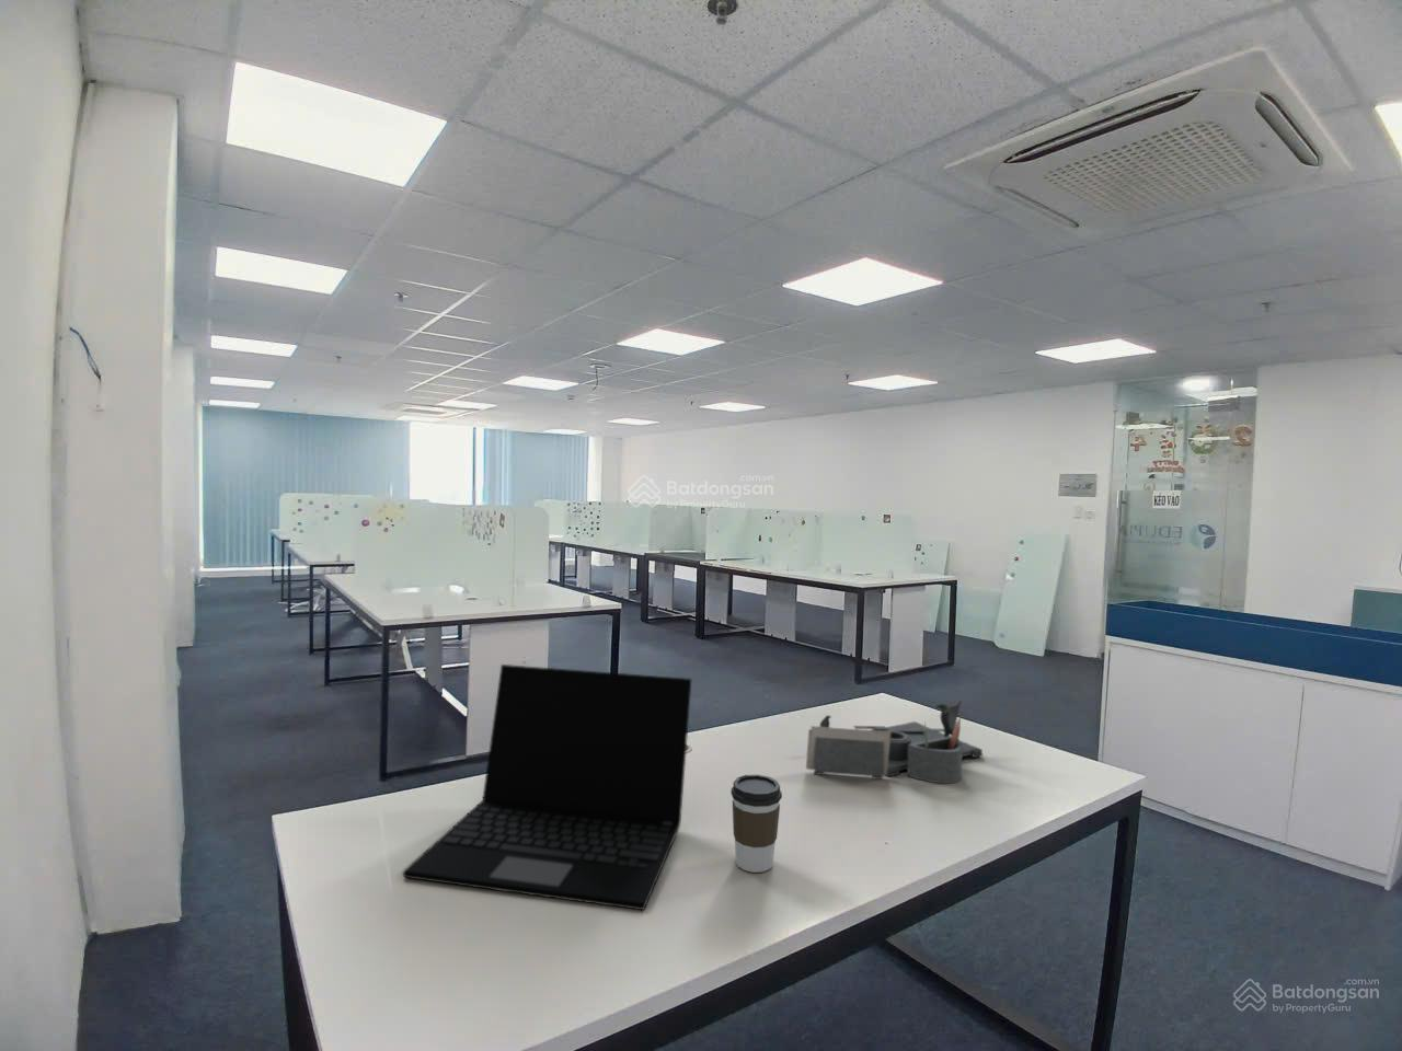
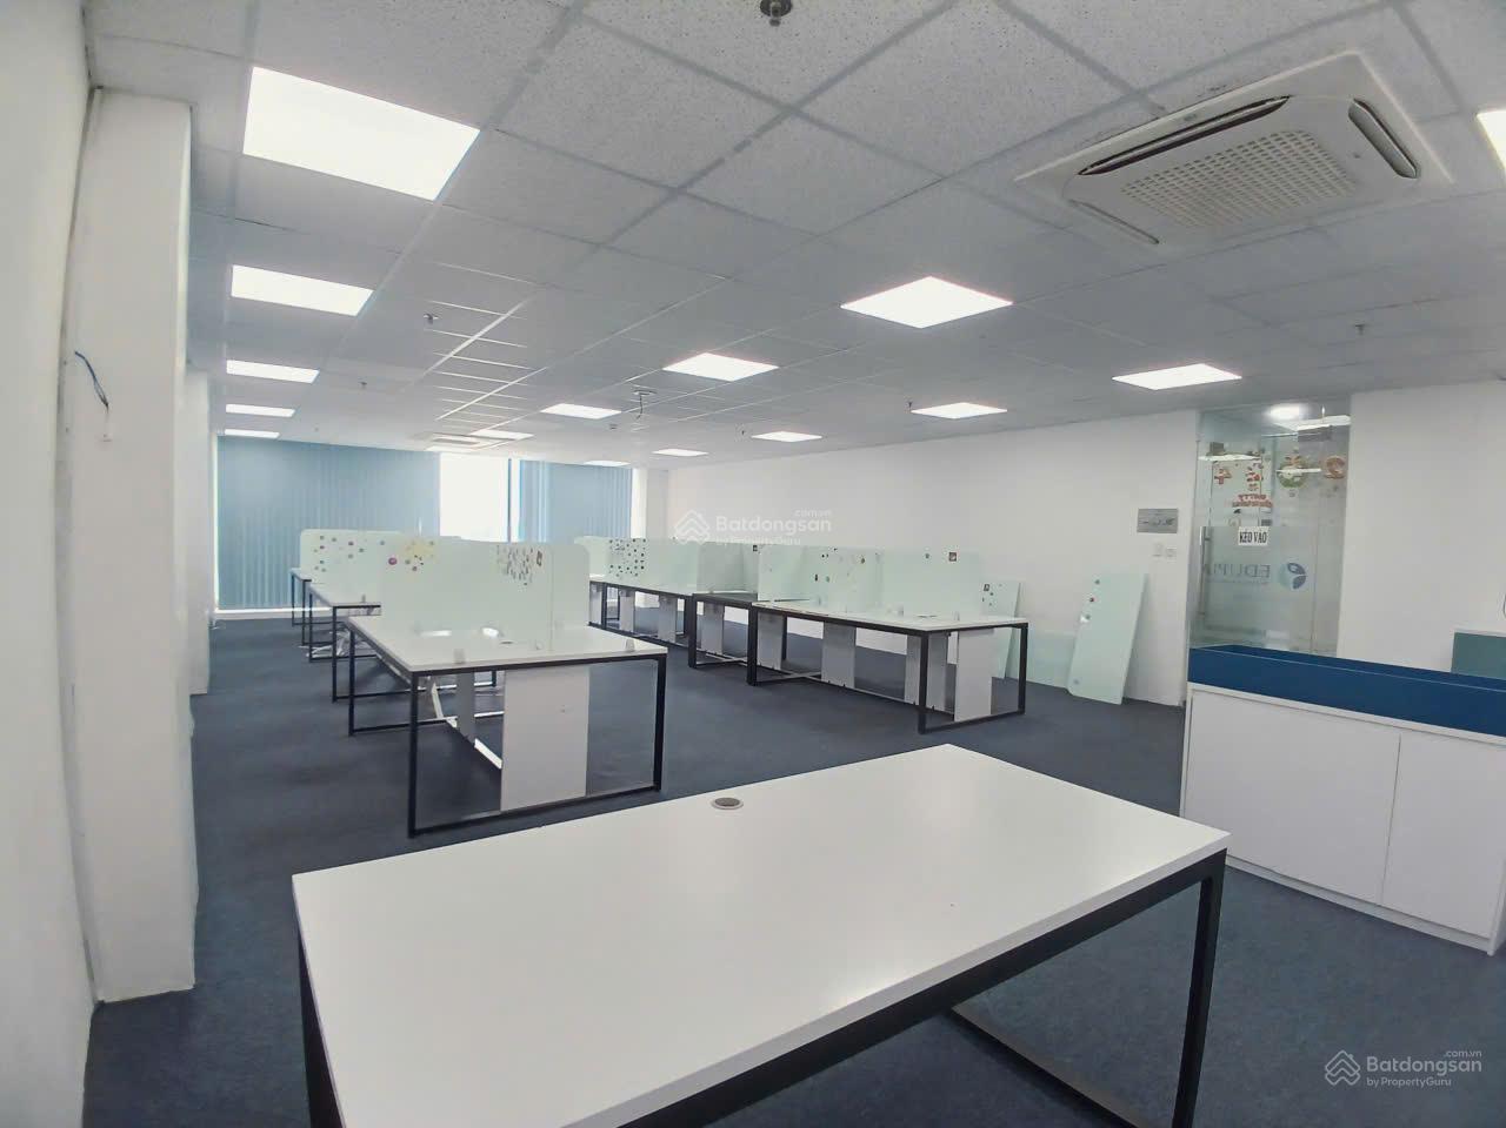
- coffee cup [730,773,783,873]
- desk organizer [805,699,984,784]
- laptop [402,663,692,911]
